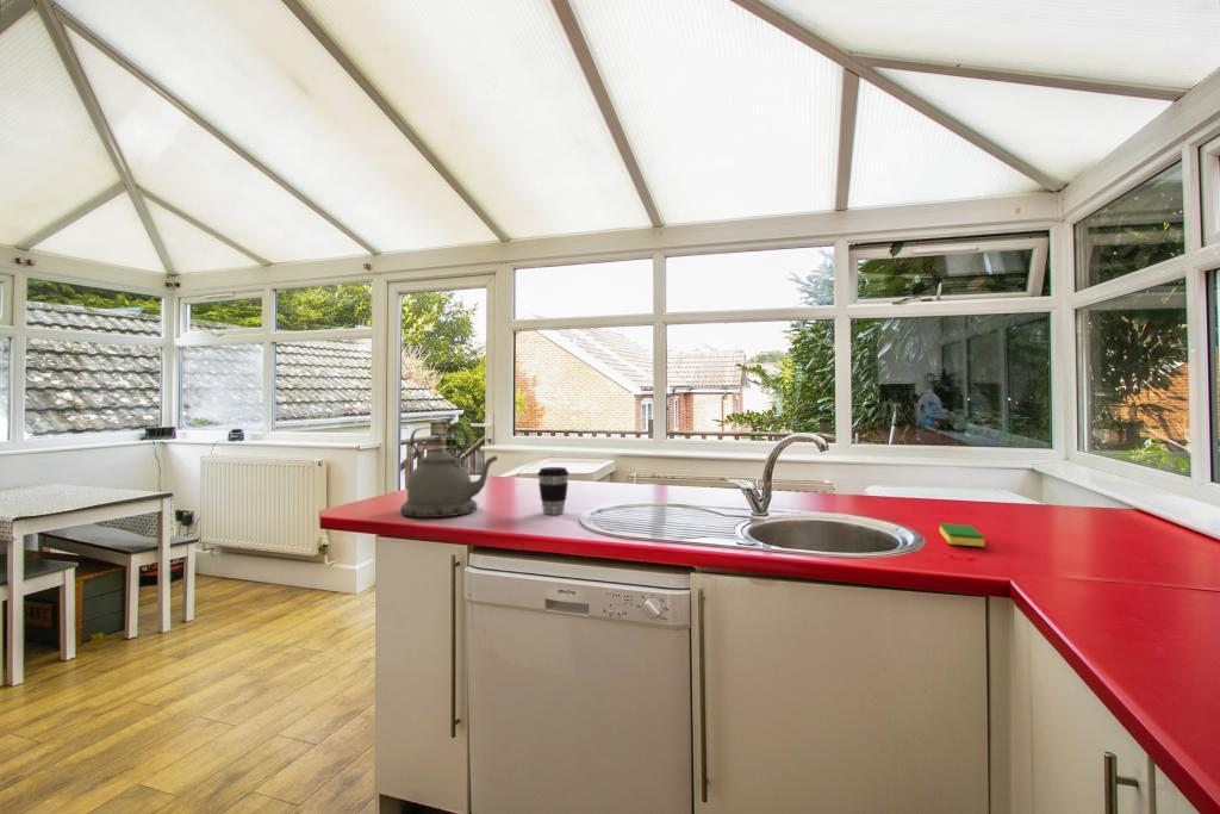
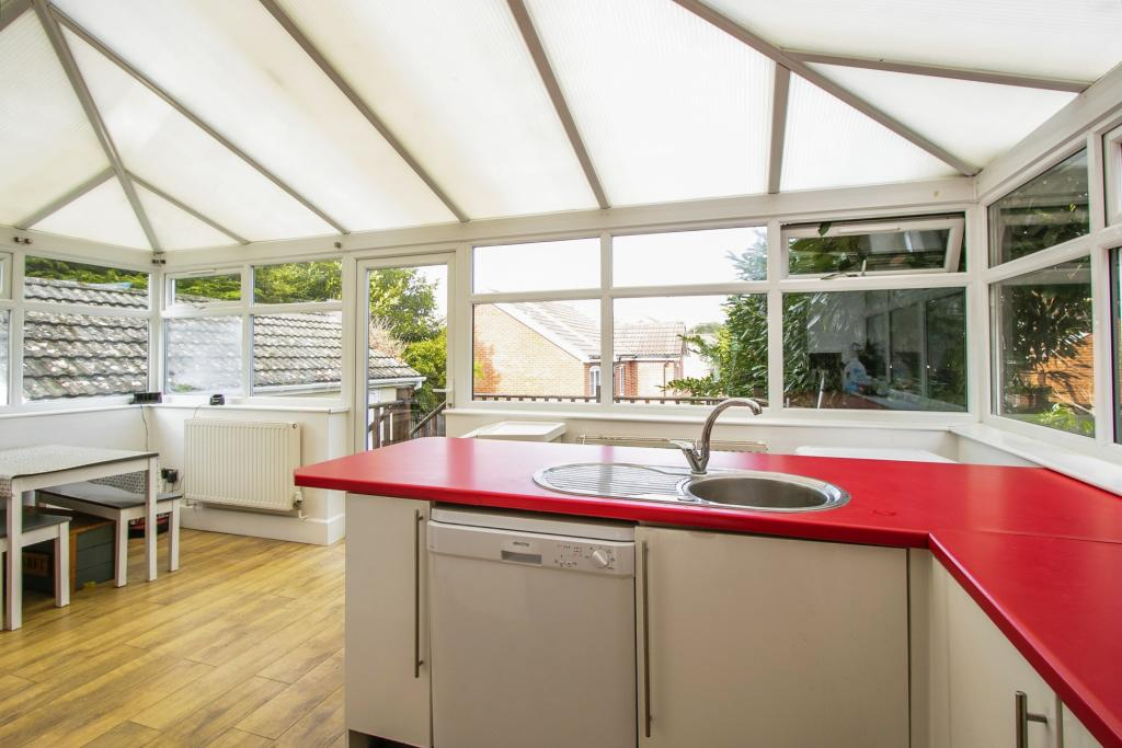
- dish sponge [939,522,985,548]
- coffee cup [536,466,569,515]
- kettle [399,427,499,518]
